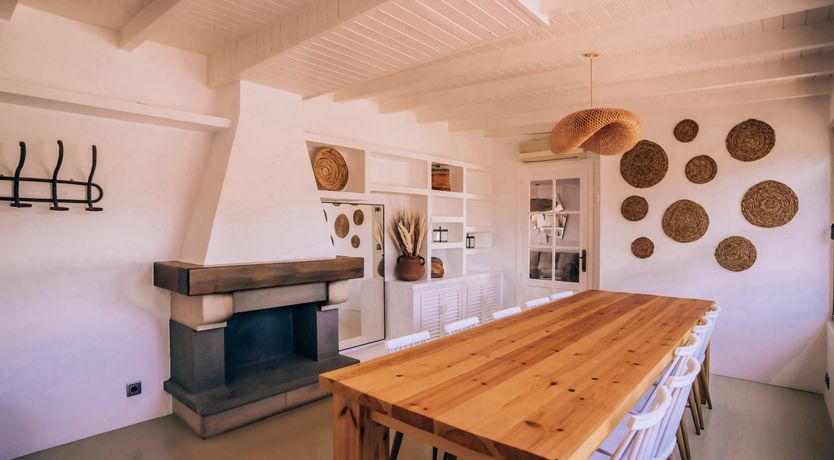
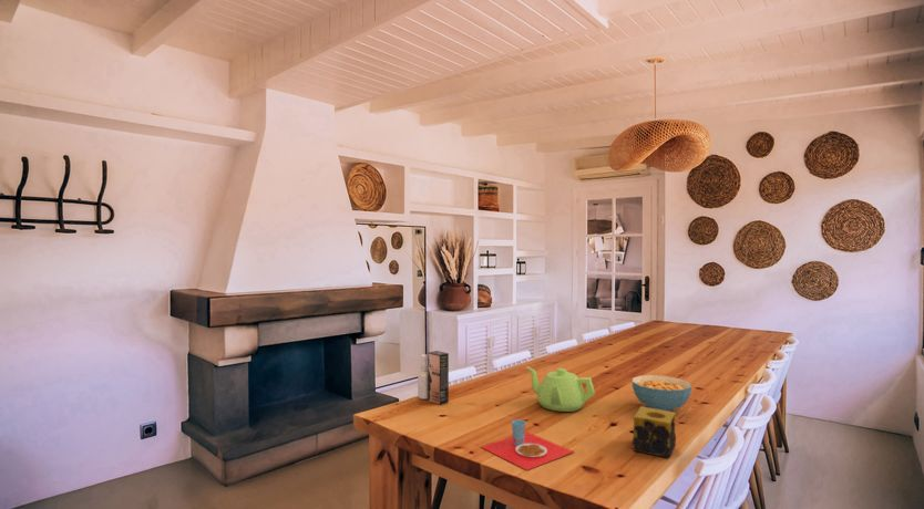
+ placemat [480,418,575,471]
+ spray bottle [417,350,450,406]
+ candle [632,405,677,459]
+ cereal bowl [632,374,692,412]
+ teapot [525,365,596,413]
